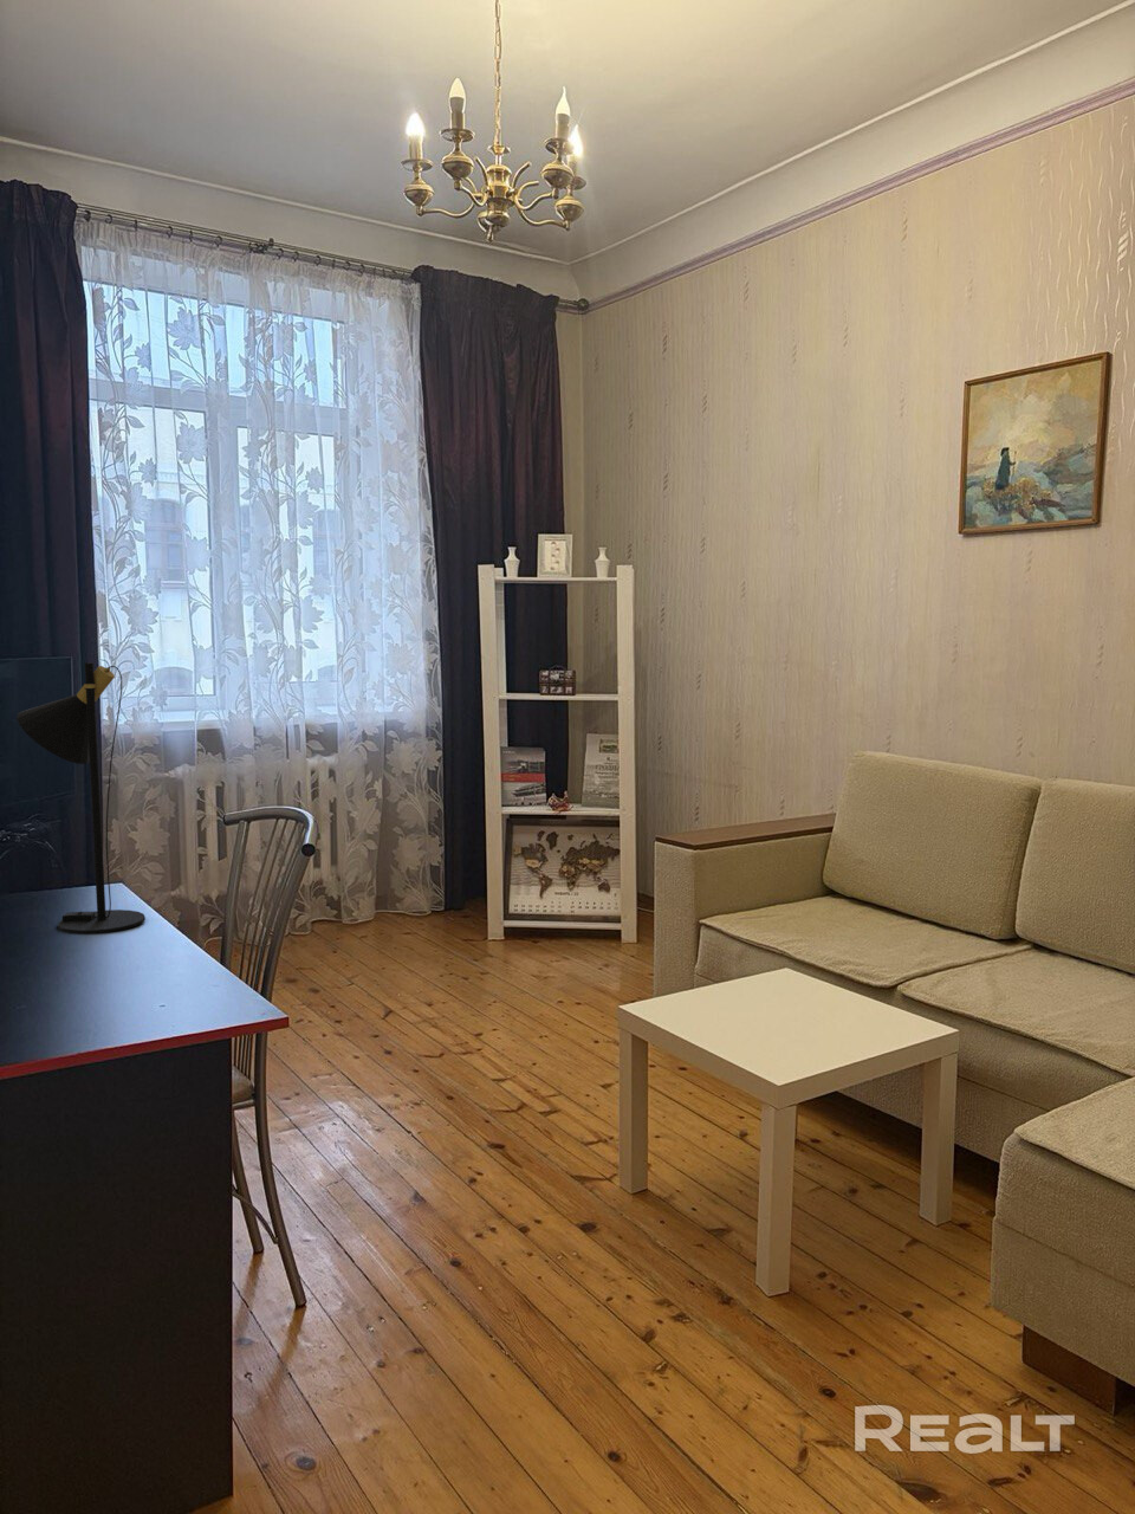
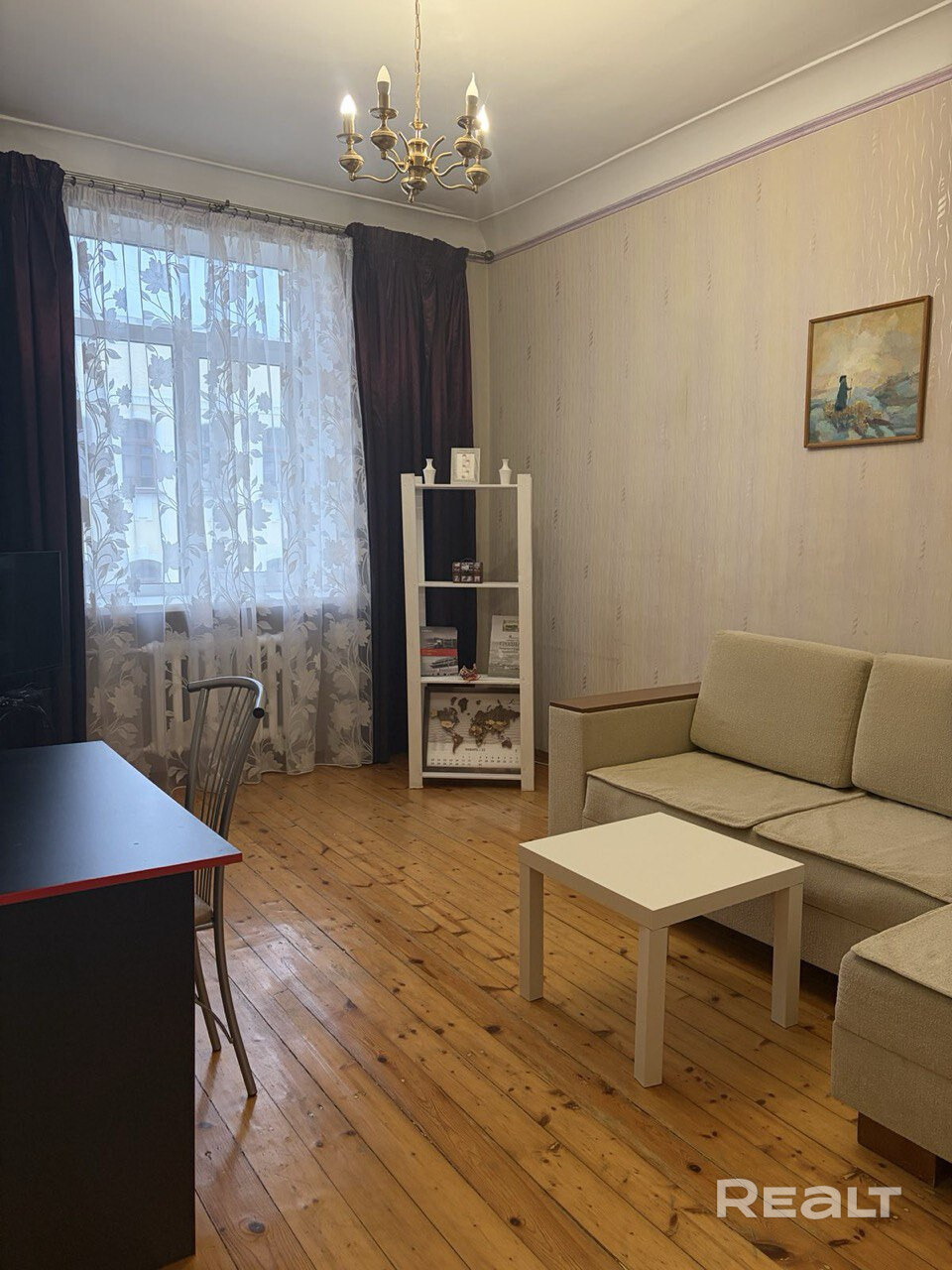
- table lamp [15,662,147,935]
